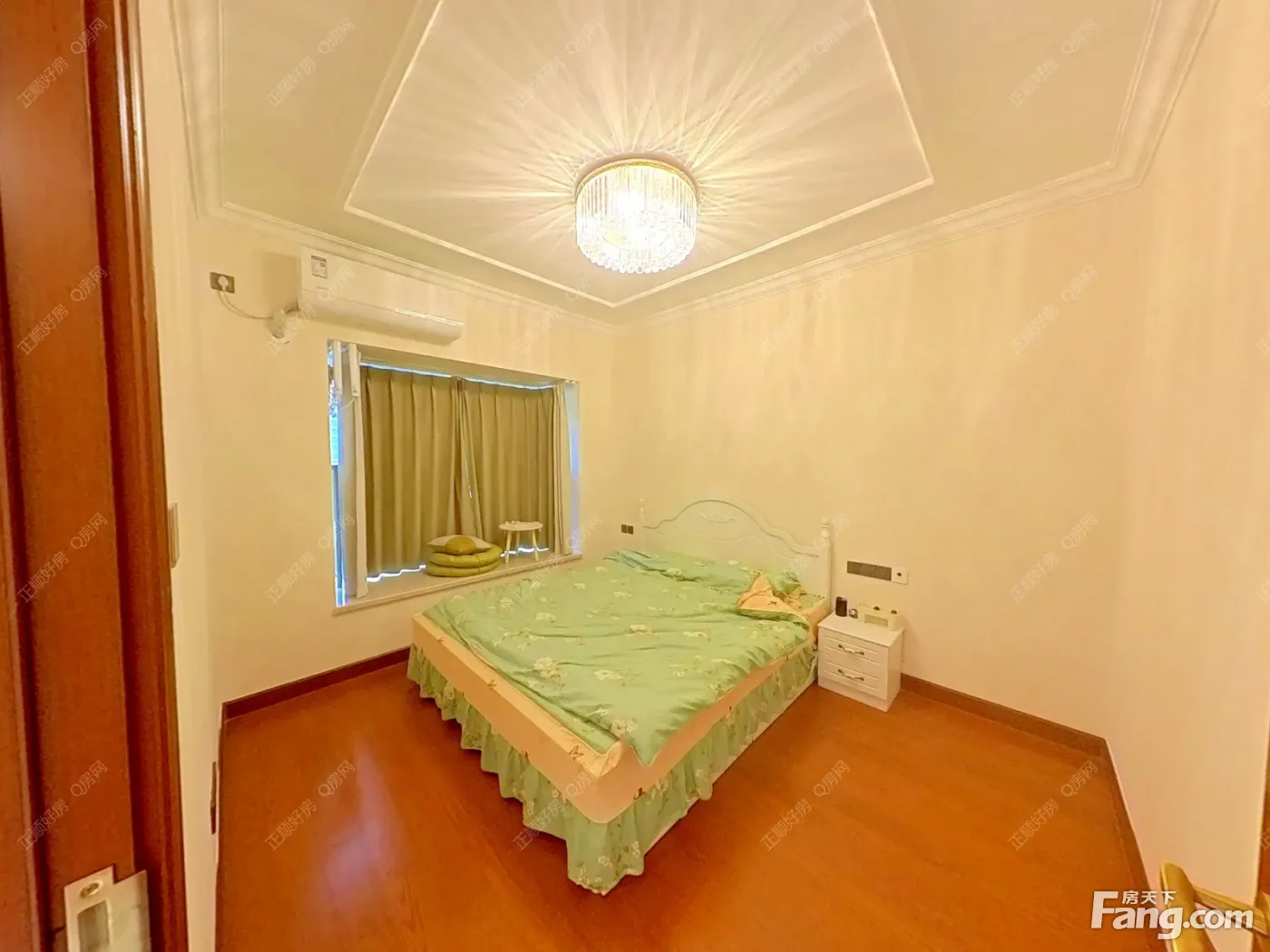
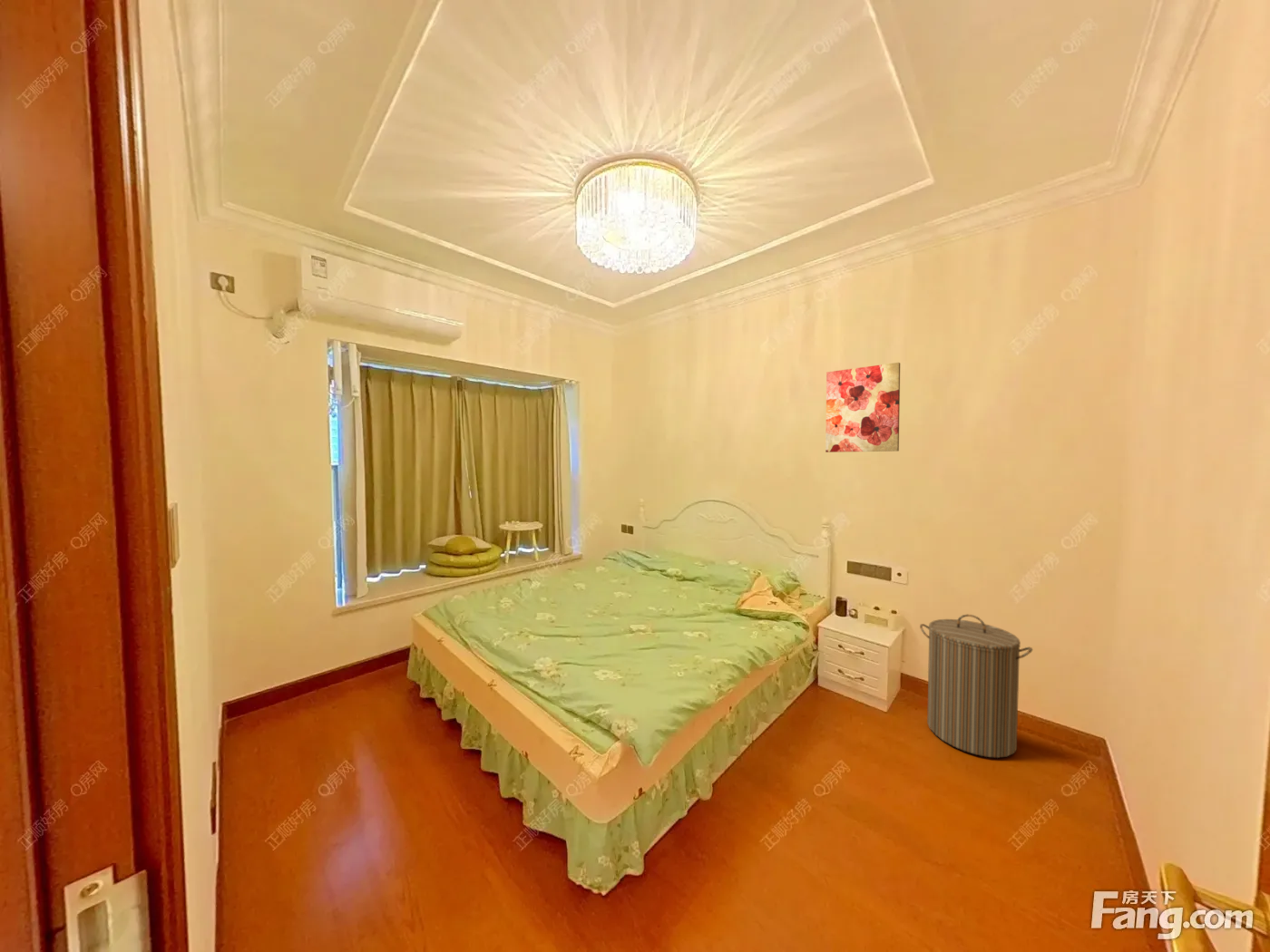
+ wall art [825,362,901,453]
+ laundry hamper [919,614,1033,759]
